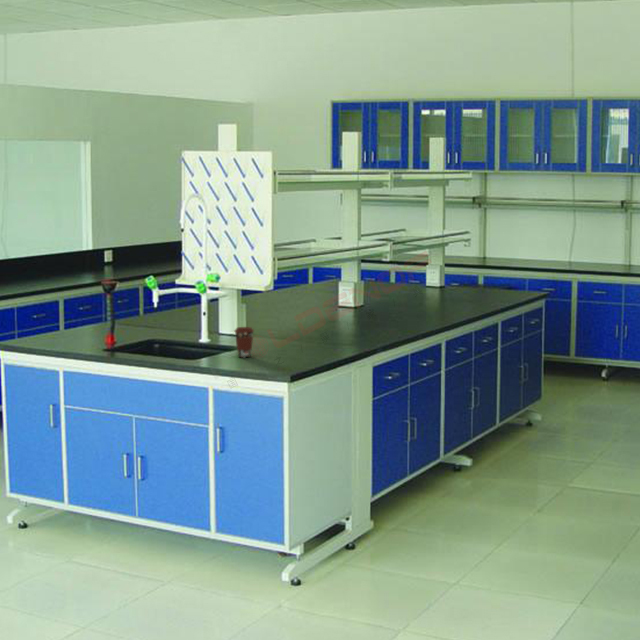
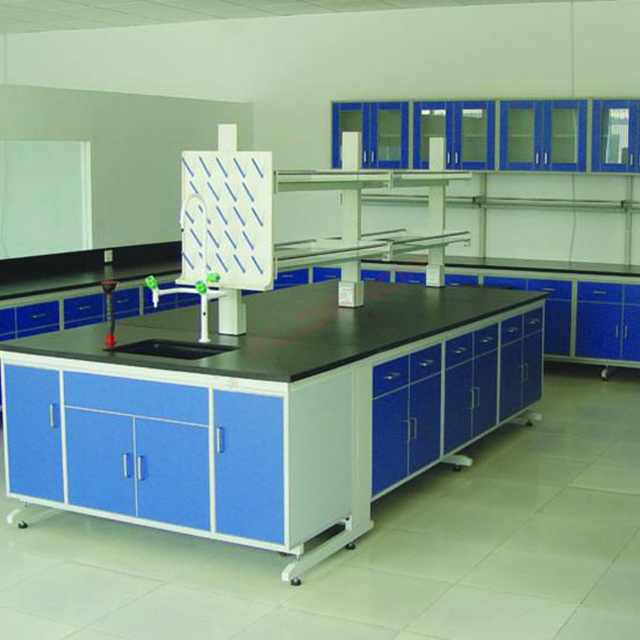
- coffee cup [233,326,255,358]
